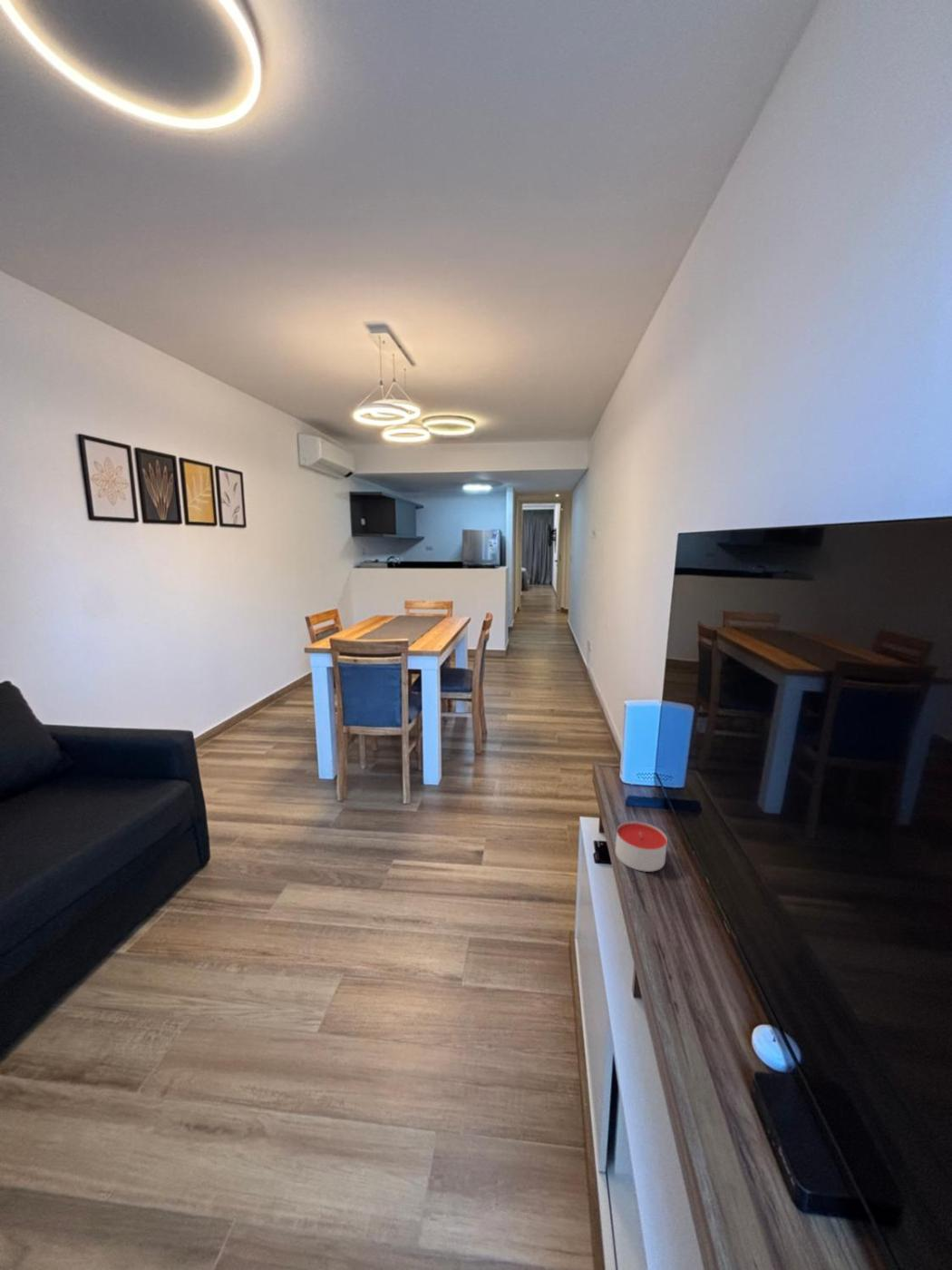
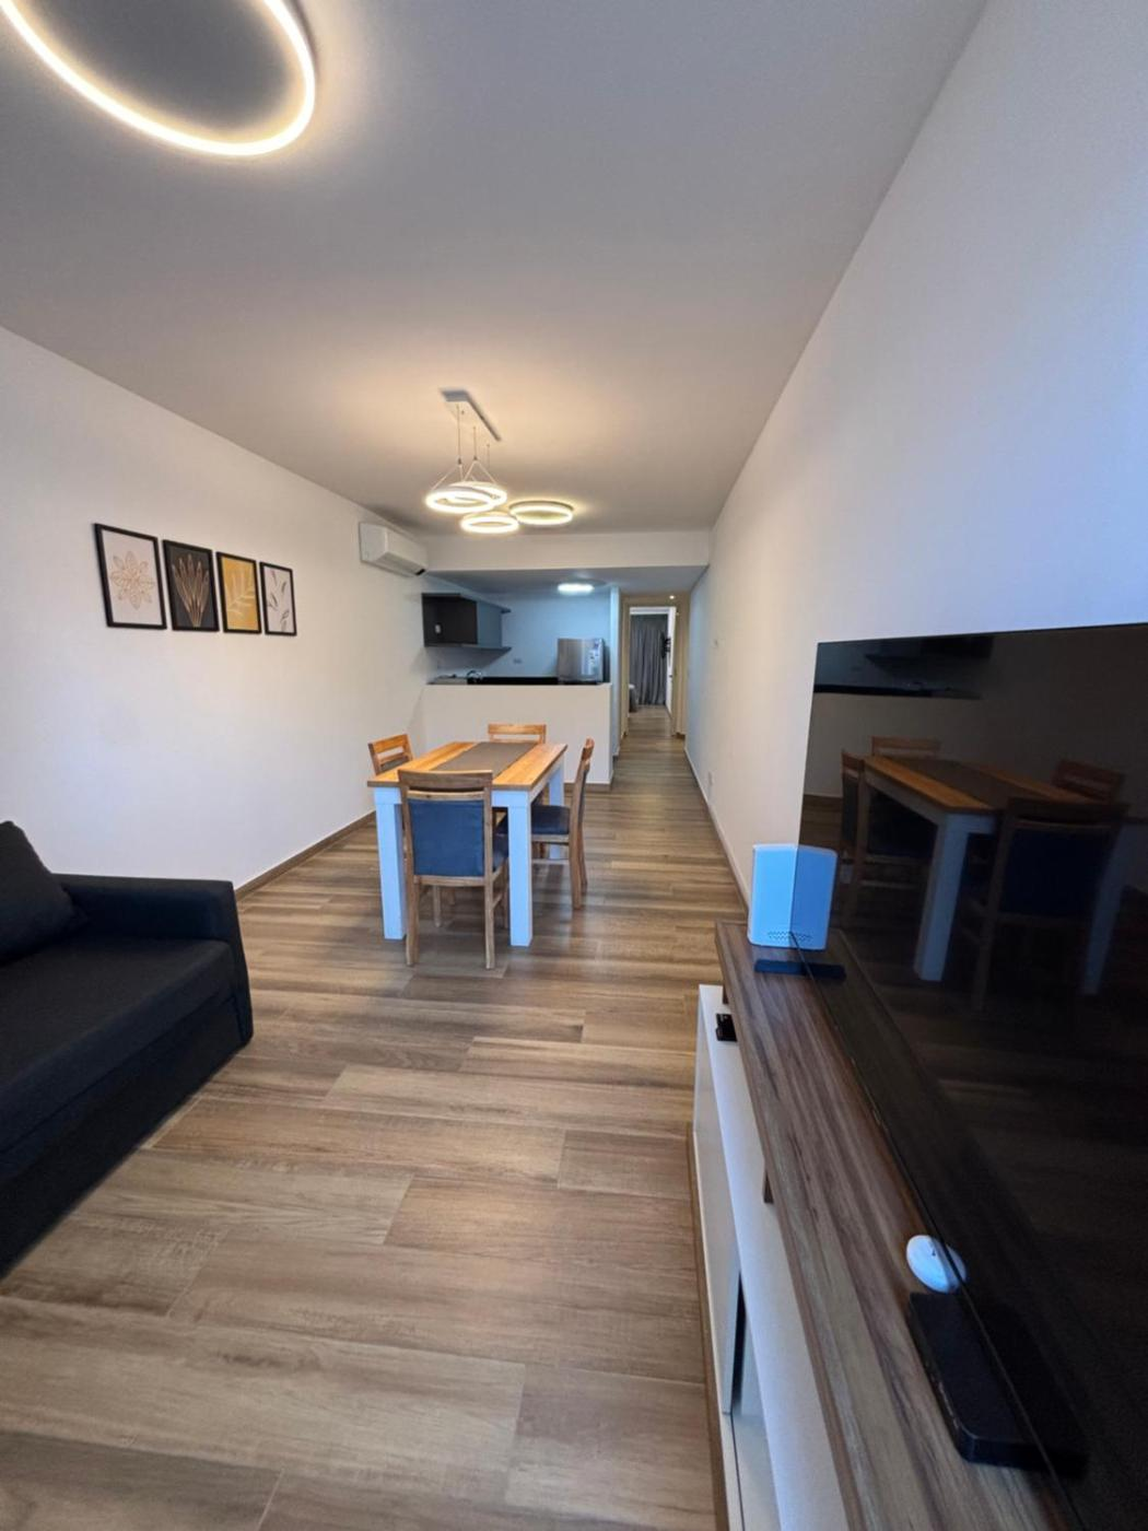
- candle [615,820,668,873]
